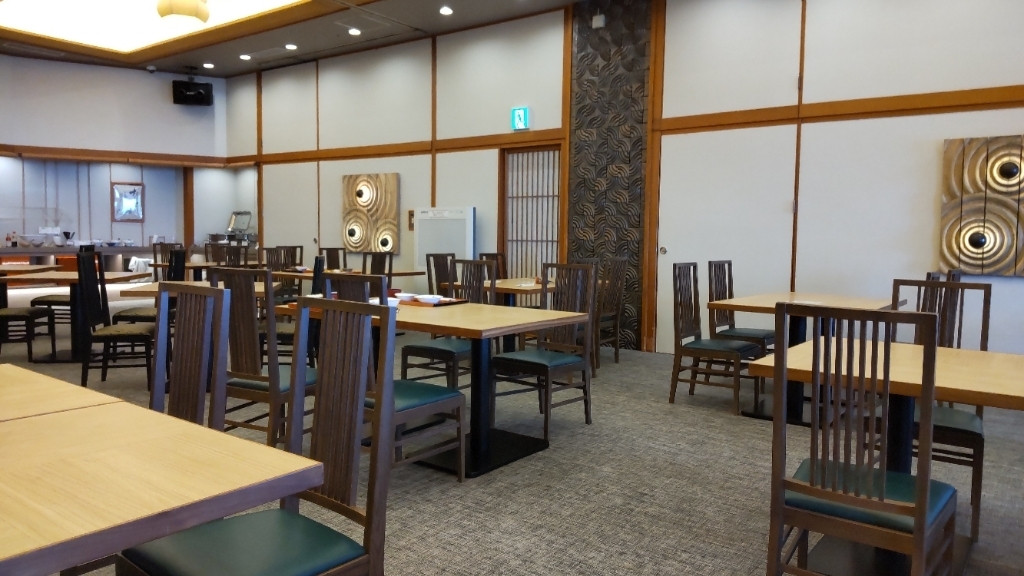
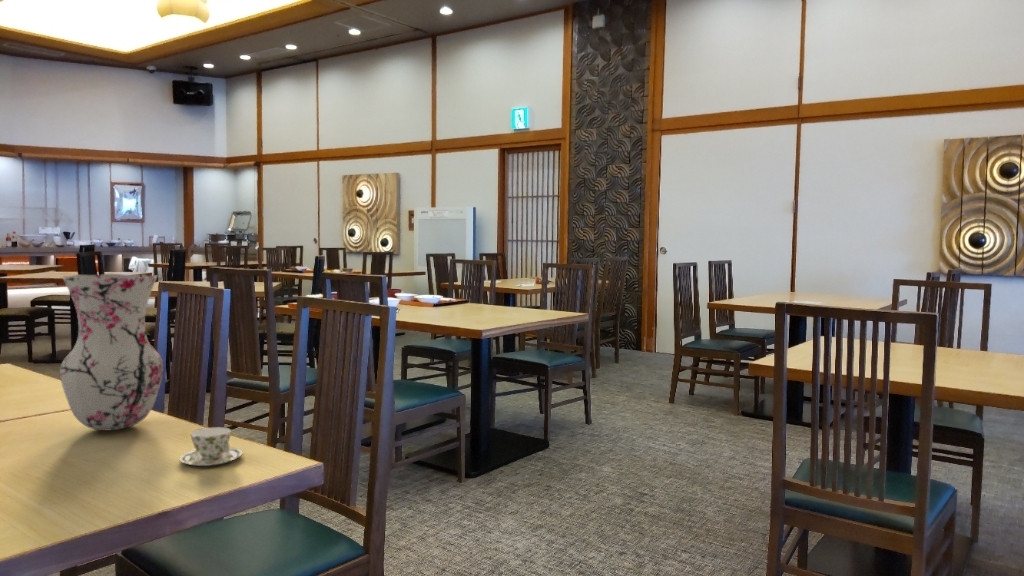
+ teacup [178,426,244,467]
+ vase [59,273,164,431]
